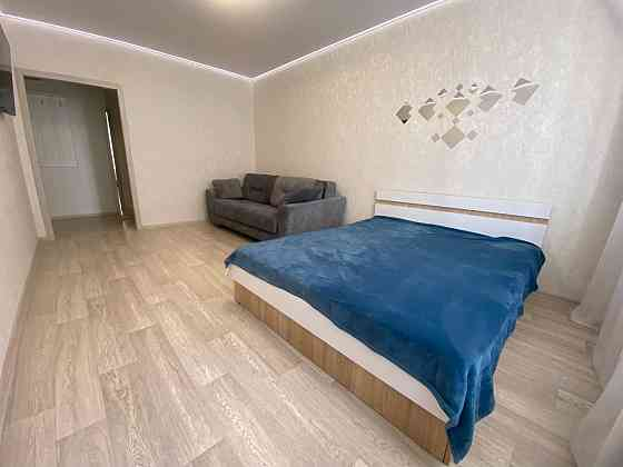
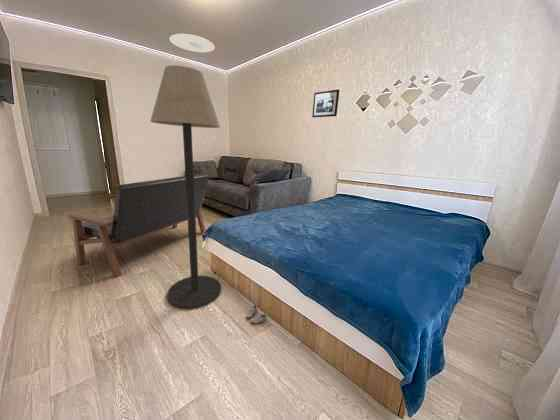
+ sneaker [245,304,268,325]
+ picture frame [311,88,340,118]
+ ceiling light [169,33,216,53]
+ bench [67,173,210,279]
+ floor lamp [149,65,222,310]
